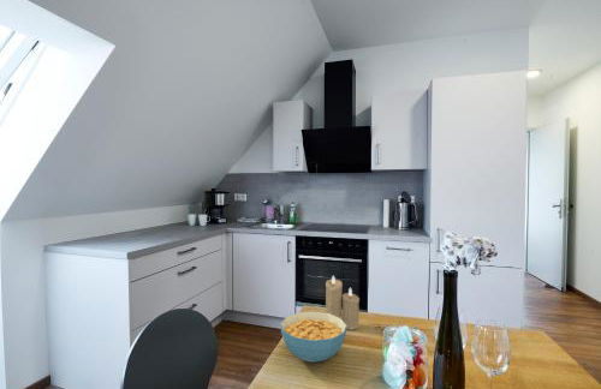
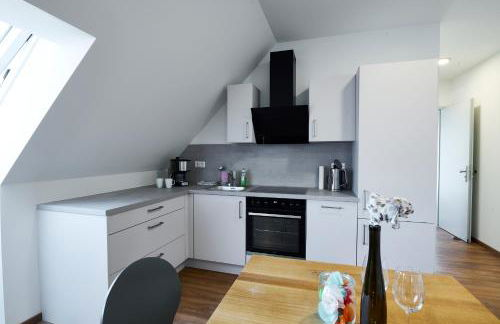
- cereal bowl [279,310,347,364]
- candle [325,275,361,331]
